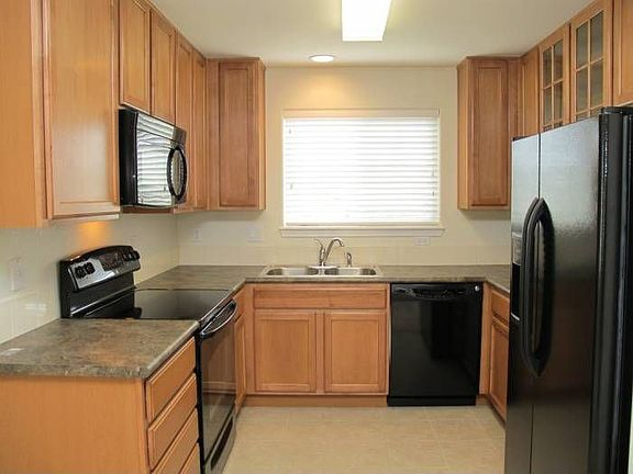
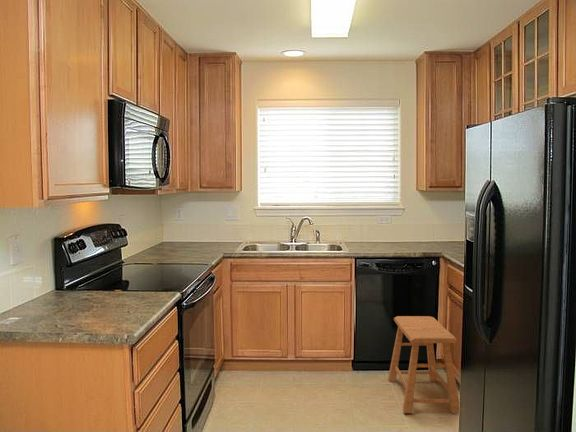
+ stool [387,315,460,414]
